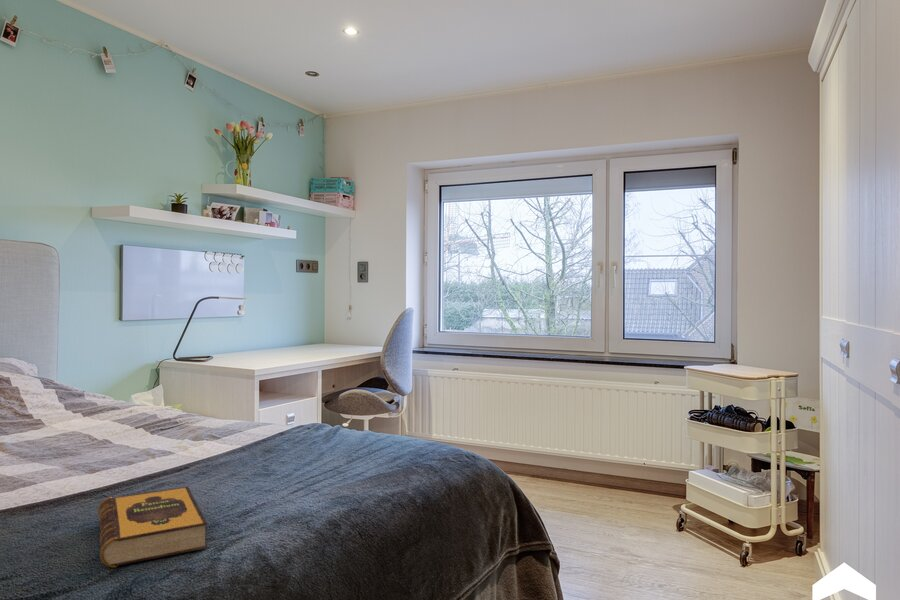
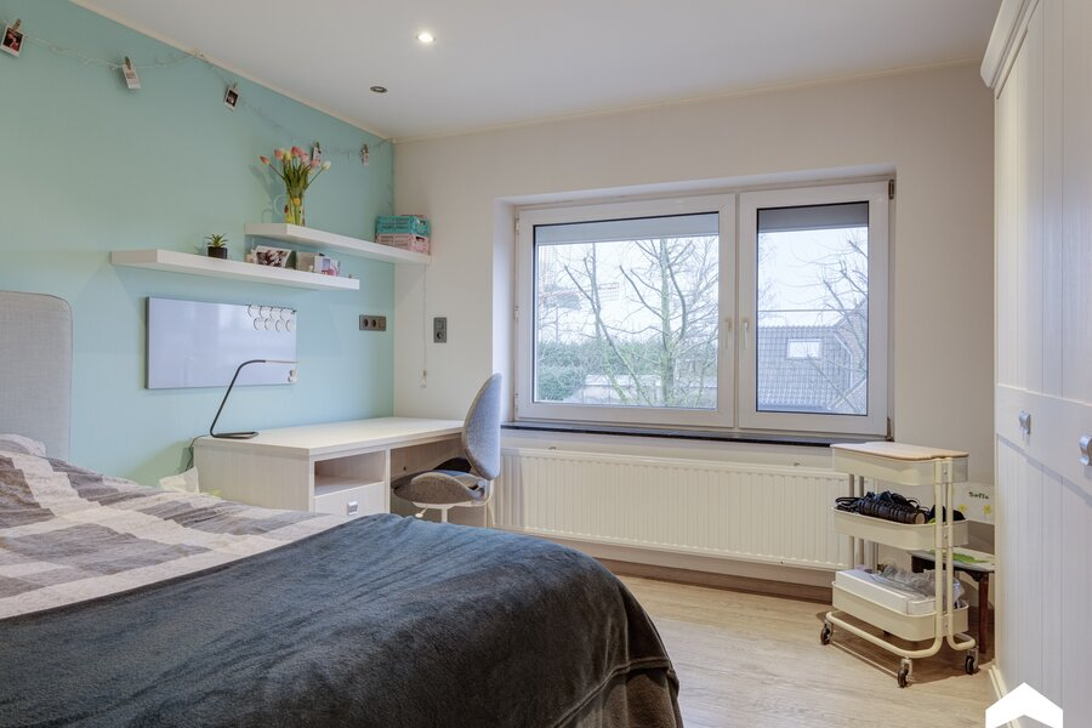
- hardback book [97,486,208,568]
